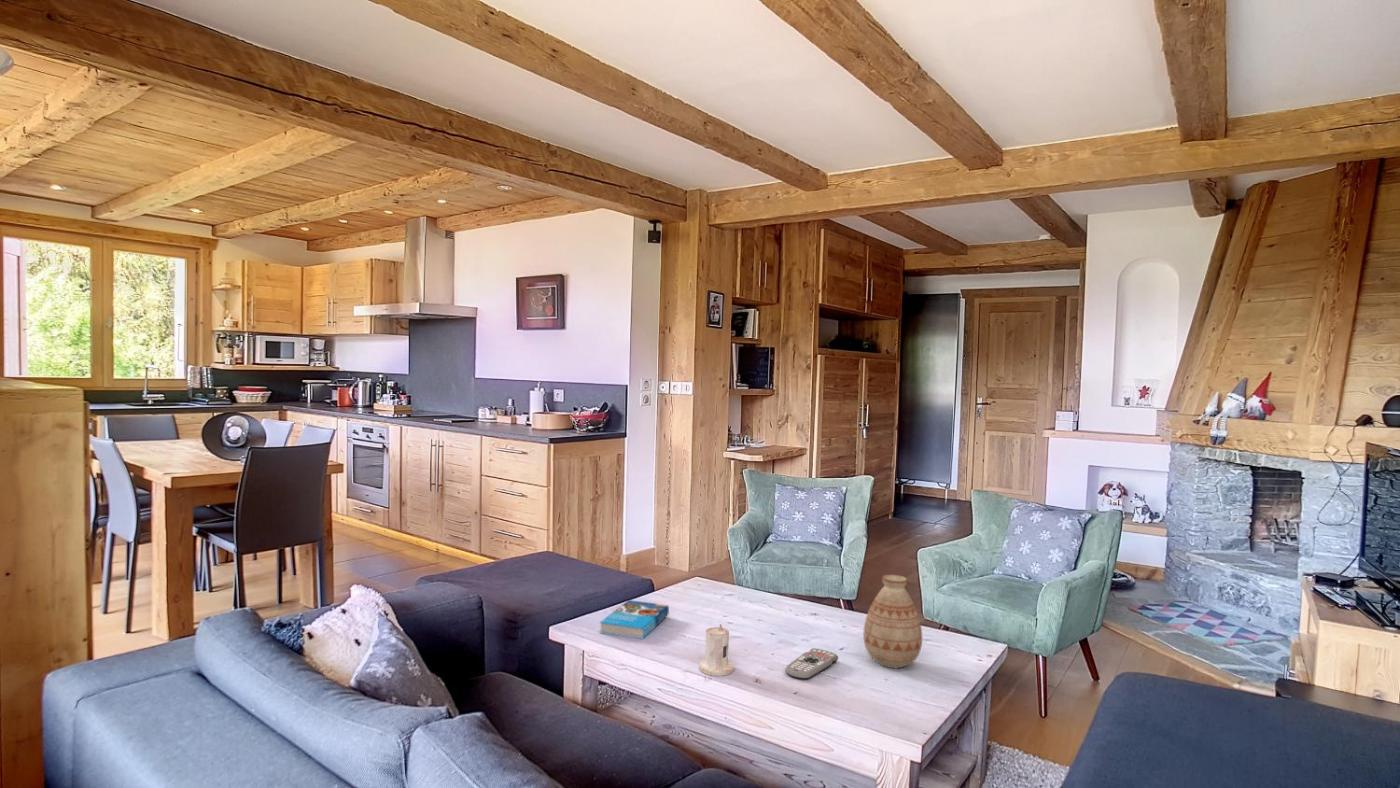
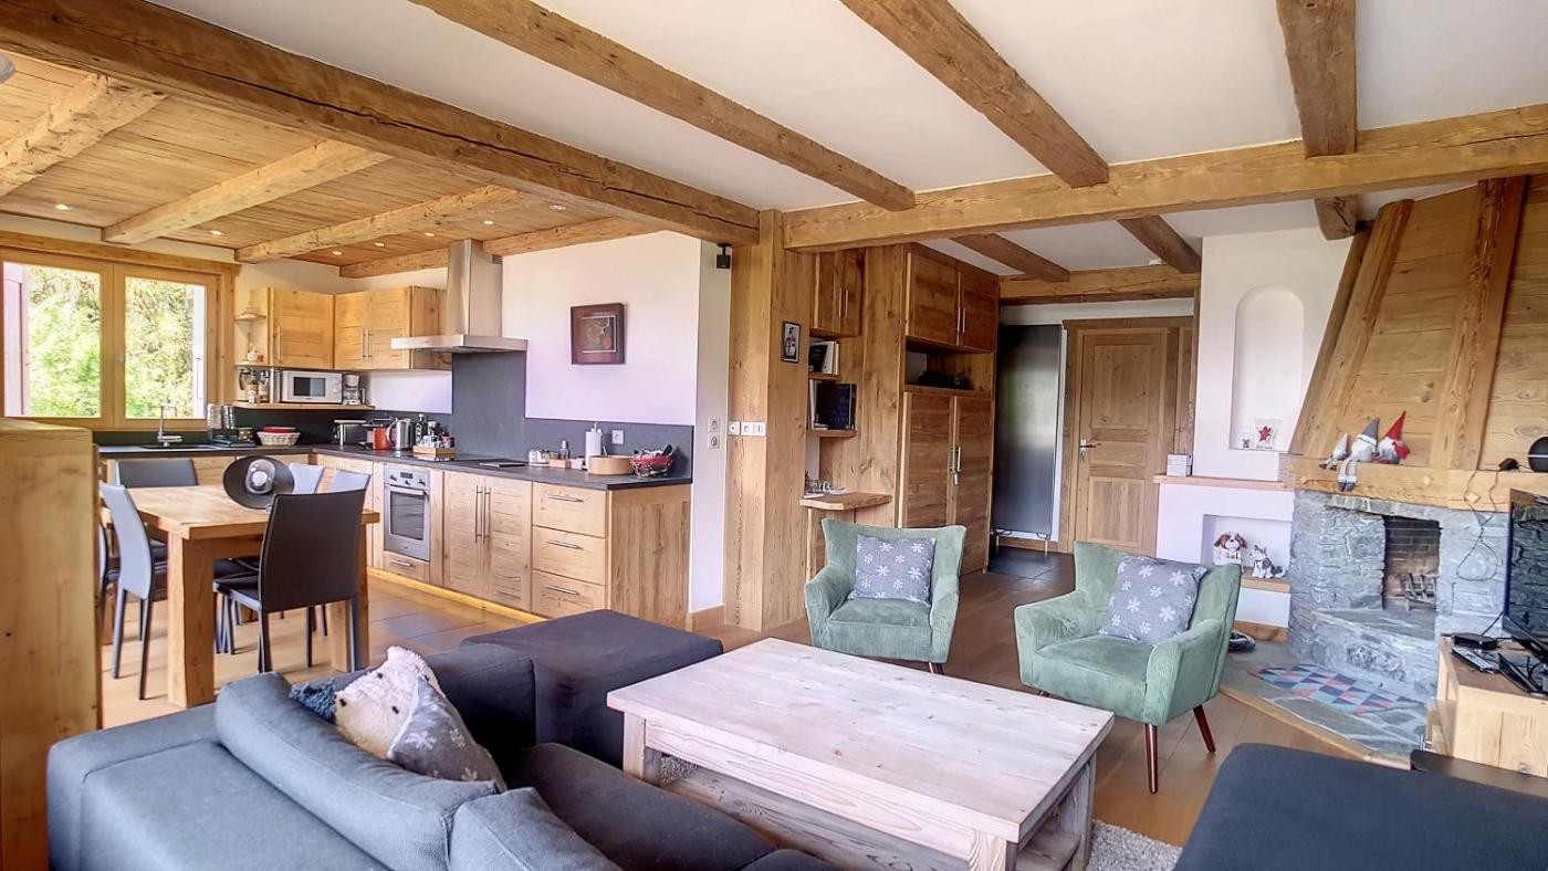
- remote control [784,647,839,680]
- book [599,599,670,640]
- candle [698,623,735,677]
- vase [862,574,923,669]
